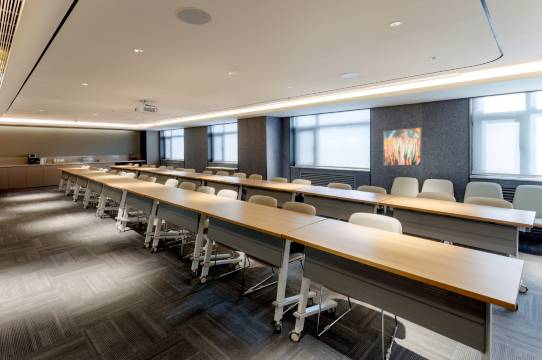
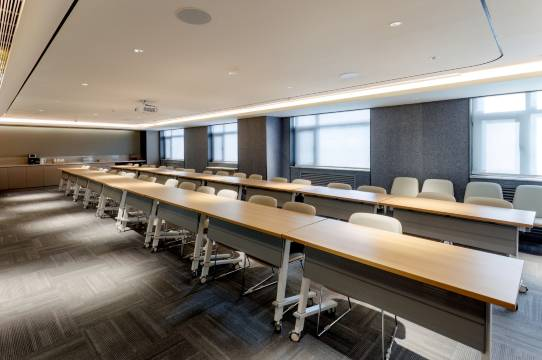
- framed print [382,126,422,167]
